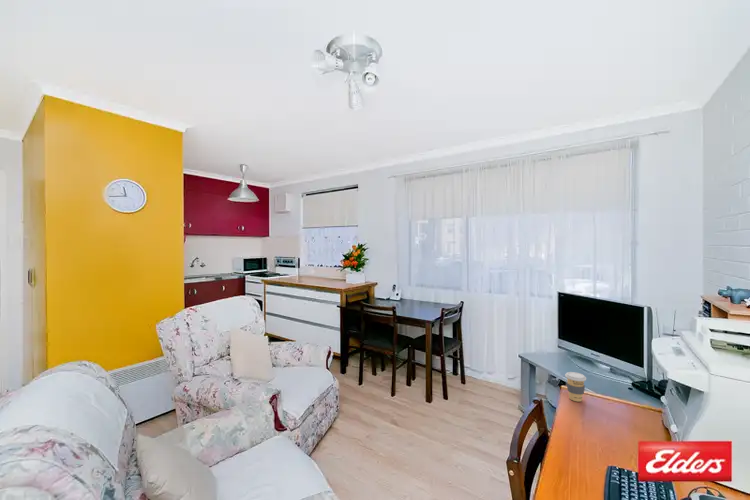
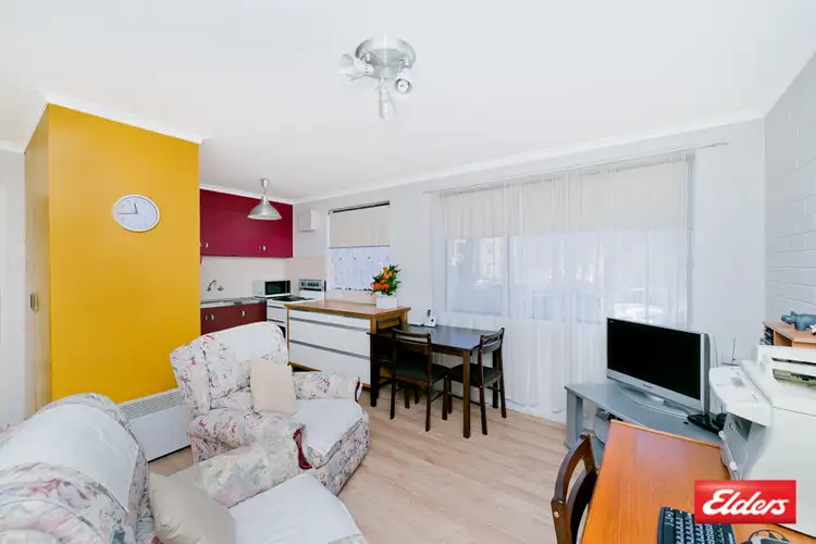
- coffee cup [564,371,587,403]
